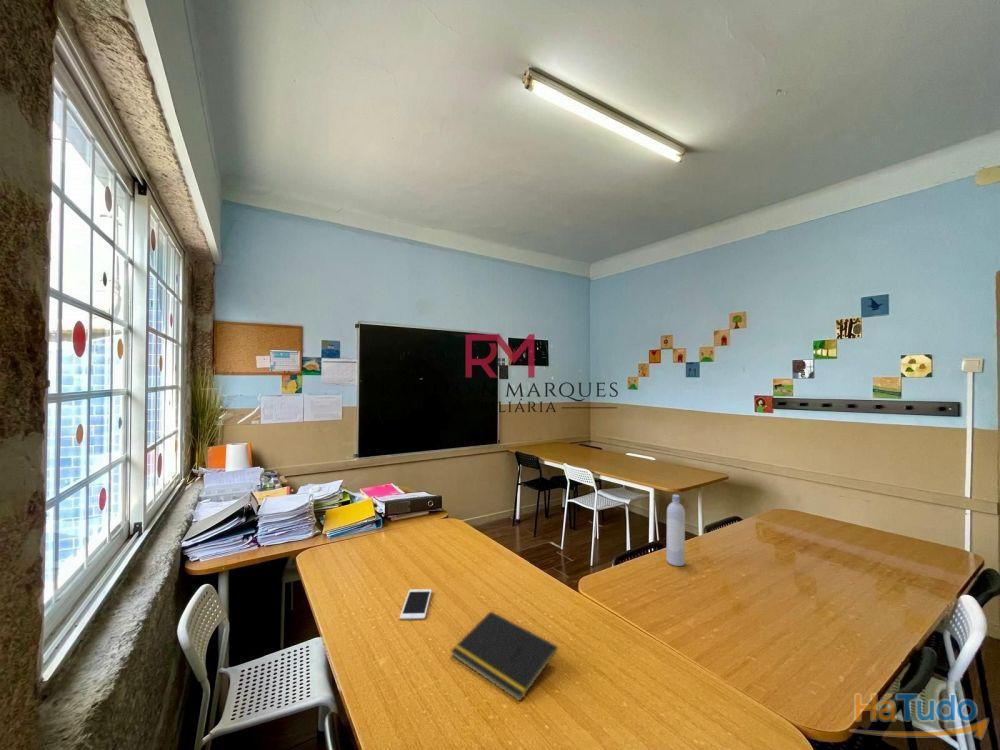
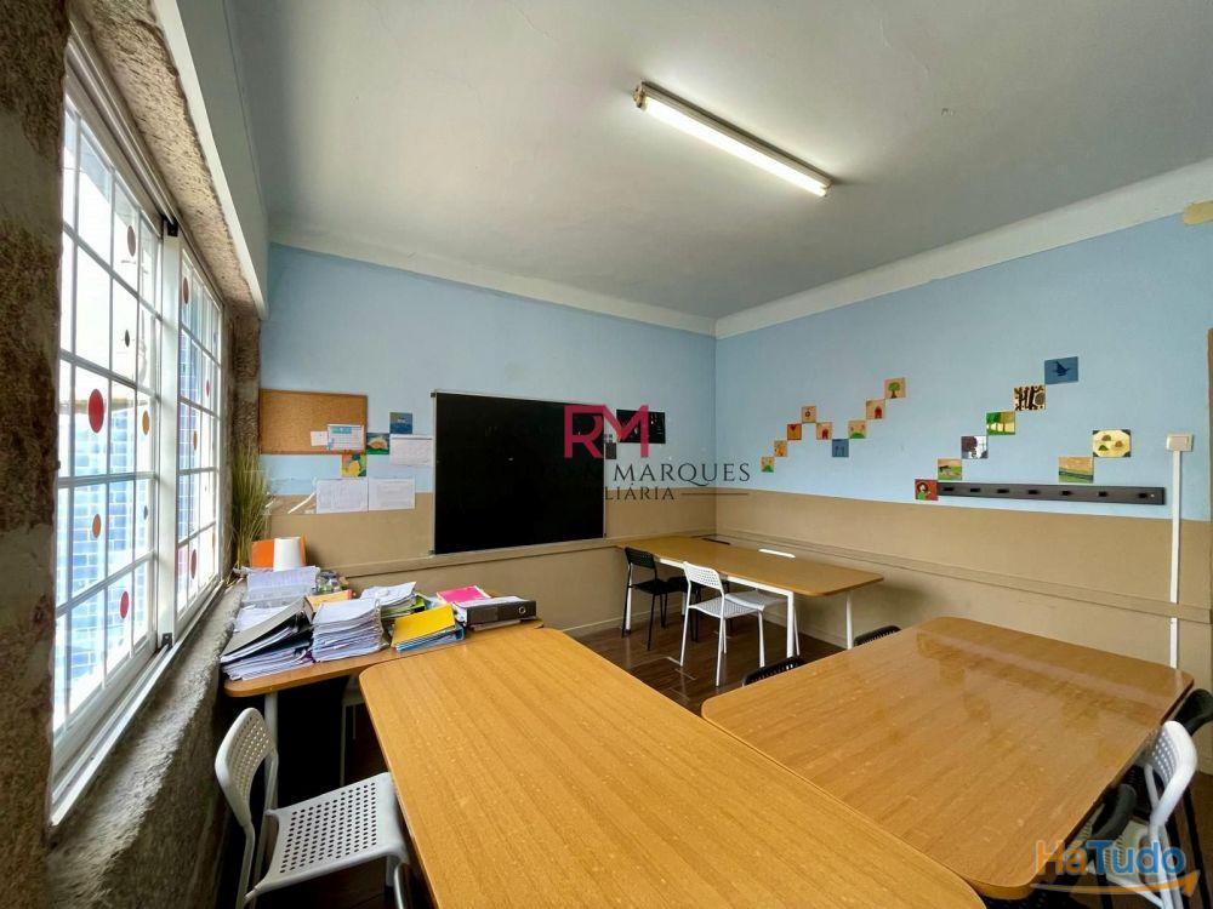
- cell phone [399,588,433,621]
- notepad [450,610,558,702]
- bottle [666,494,686,567]
